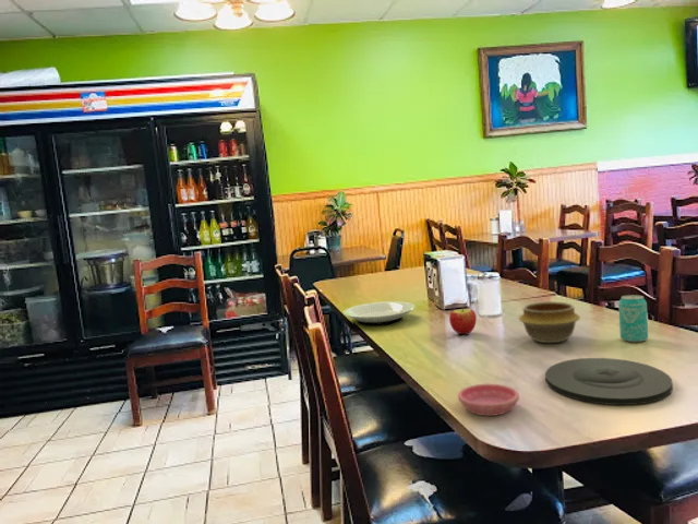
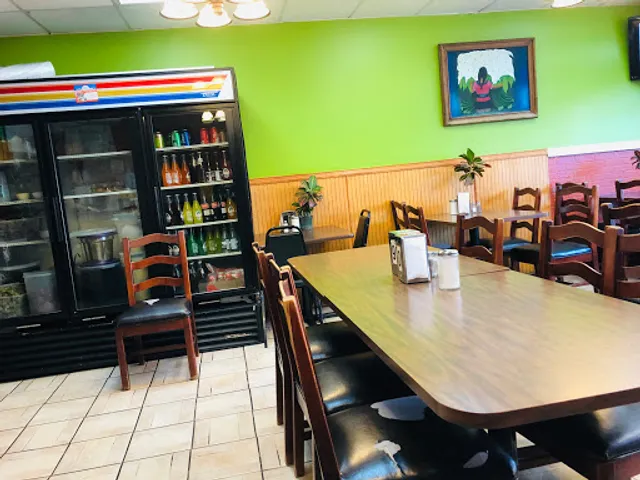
- plate [342,300,416,326]
- bowl [518,300,581,344]
- plate [544,357,674,406]
- saucer [457,383,520,417]
- beverage can [617,294,649,343]
- apple [448,301,478,335]
